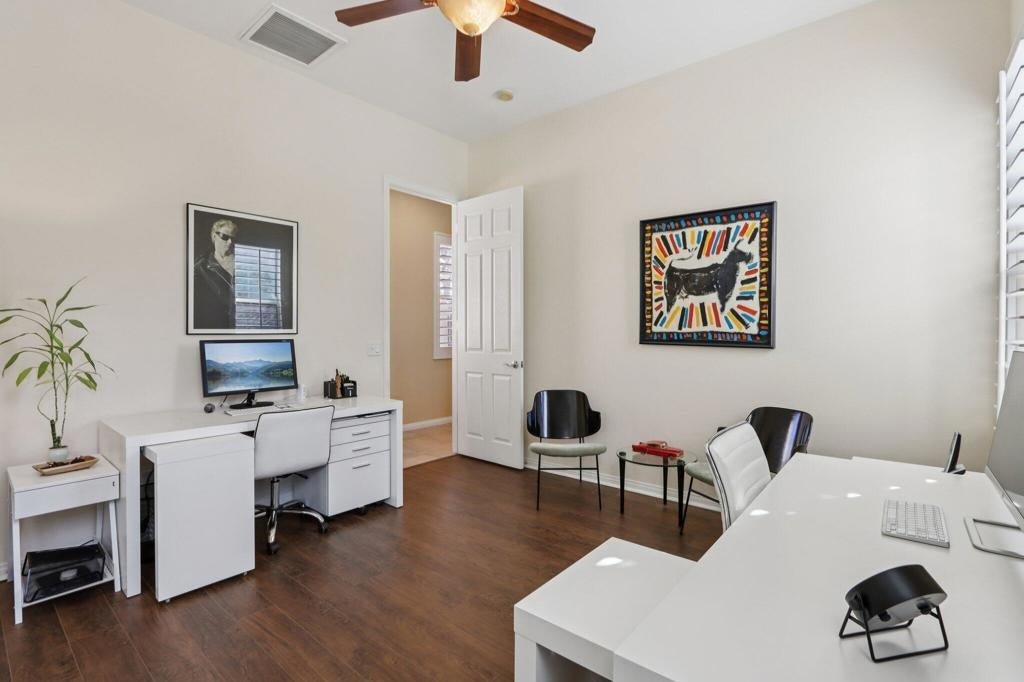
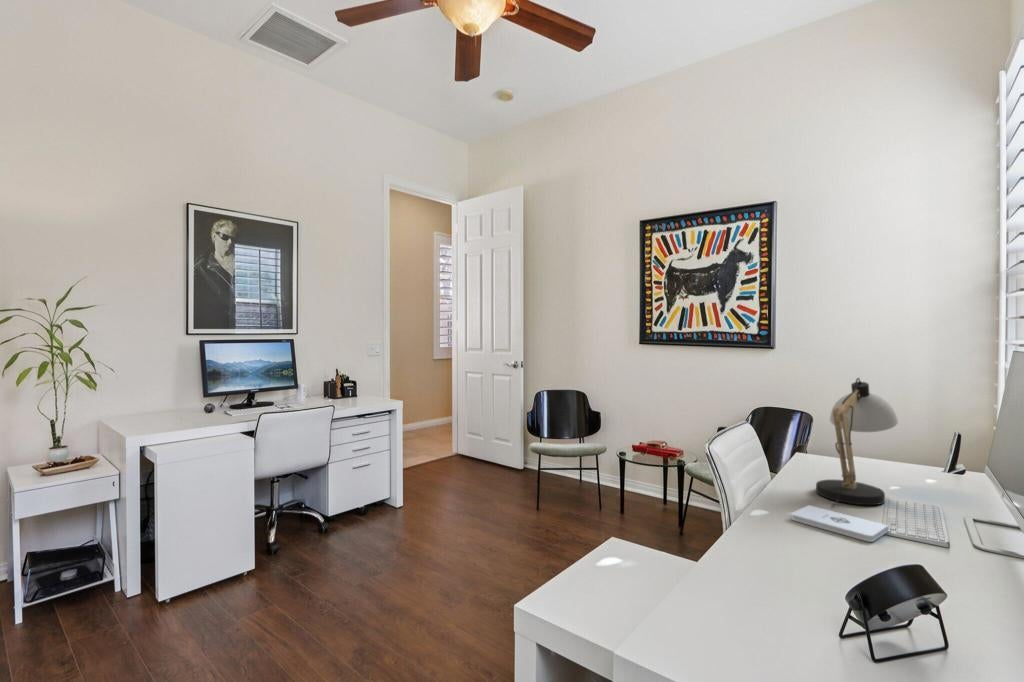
+ notepad [790,504,889,543]
+ desk lamp [815,377,899,507]
